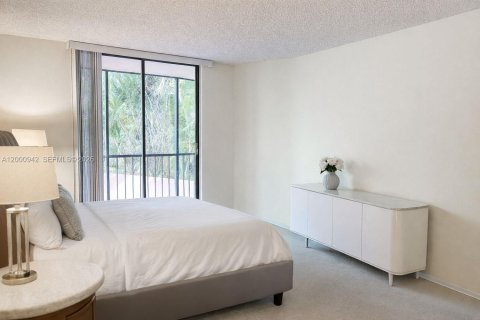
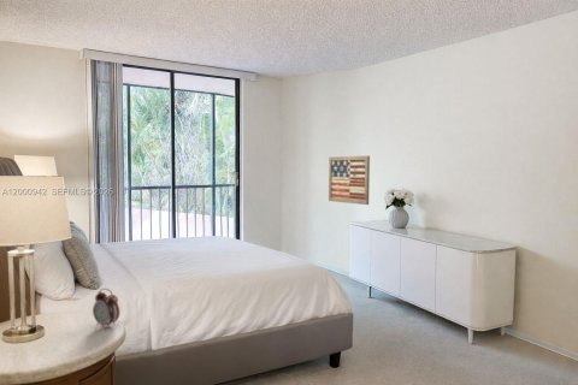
+ alarm clock [92,288,120,330]
+ wall art [328,154,371,206]
